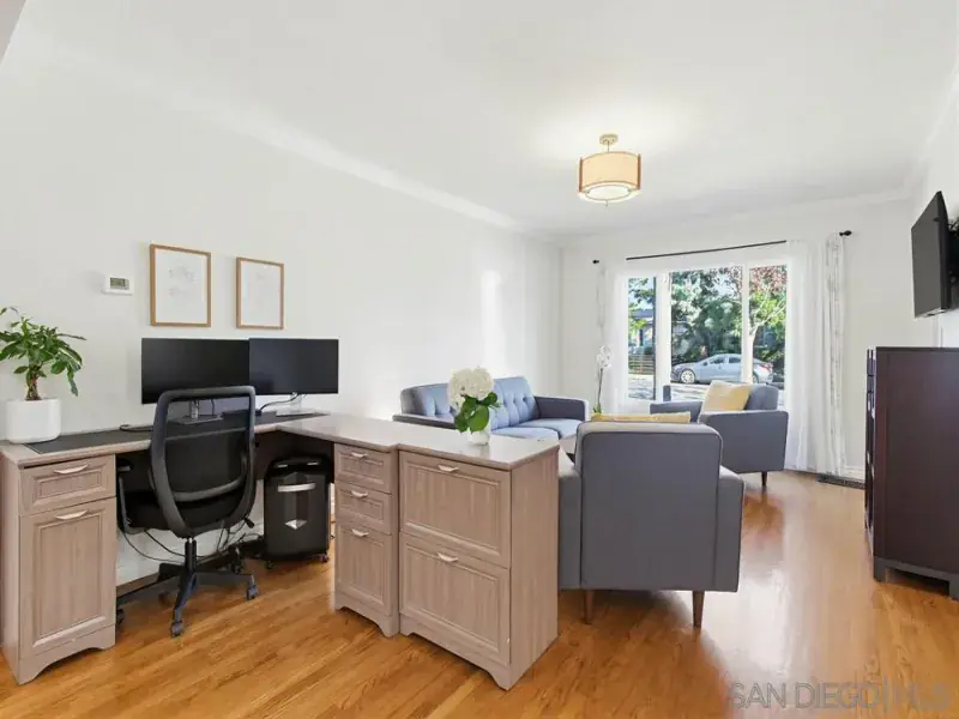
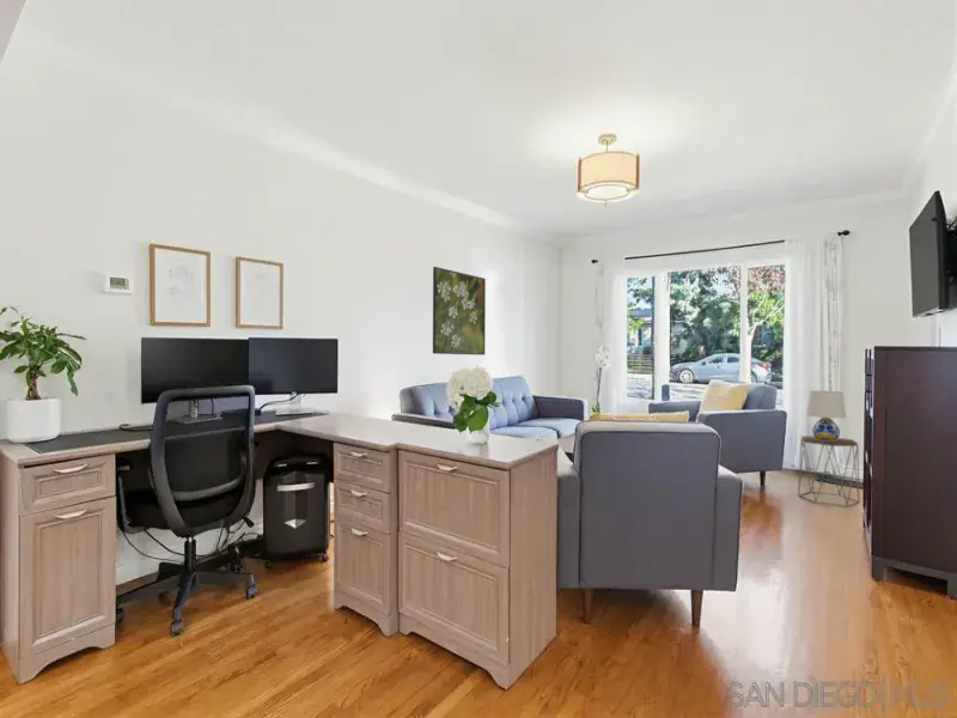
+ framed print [432,266,487,357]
+ side table [797,436,861,507]
+ table lamp [805,390,847,440]
